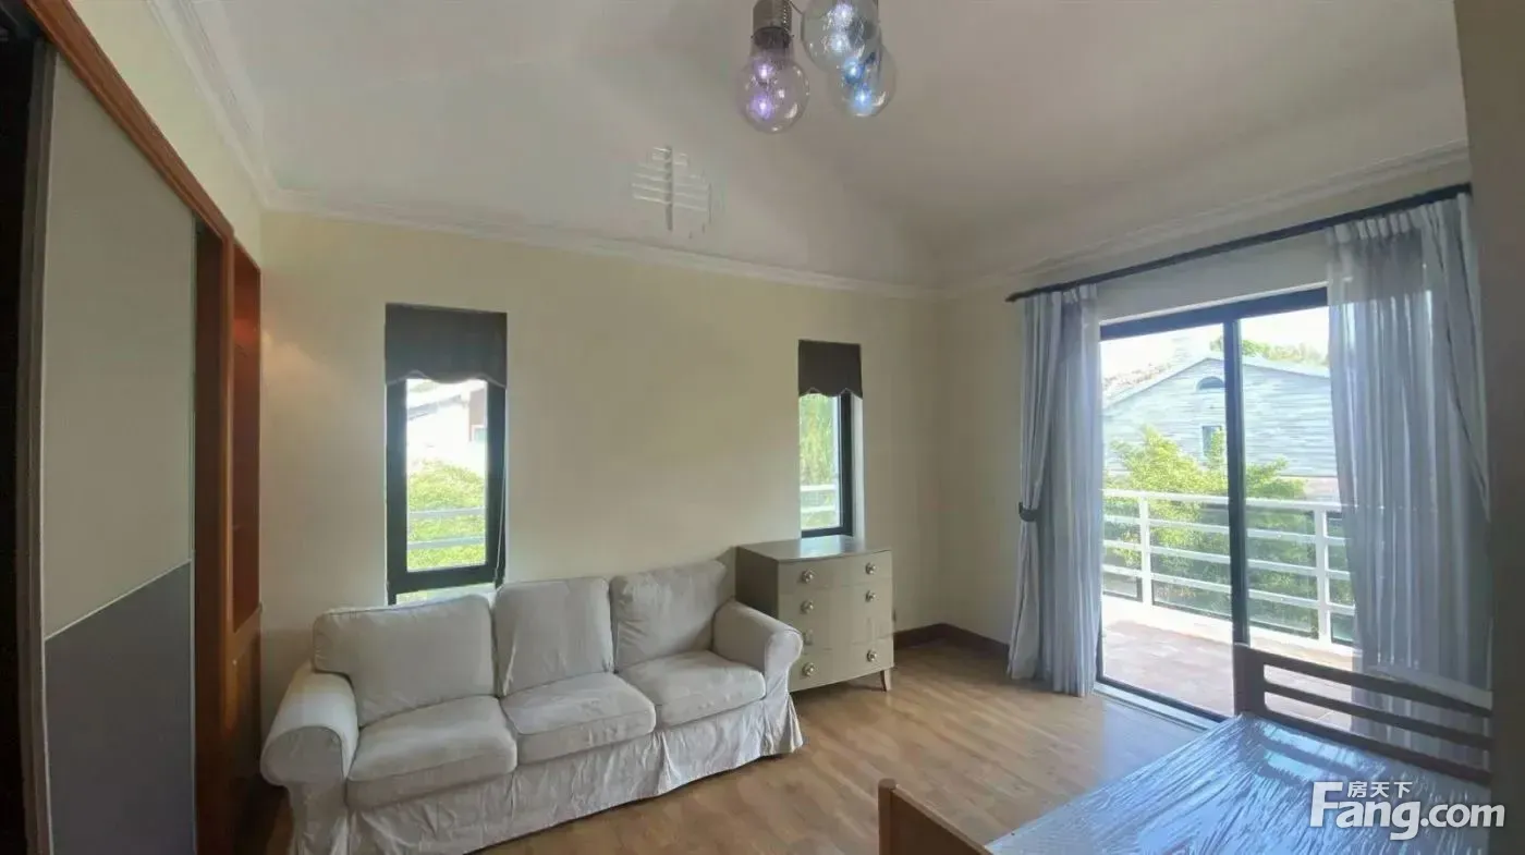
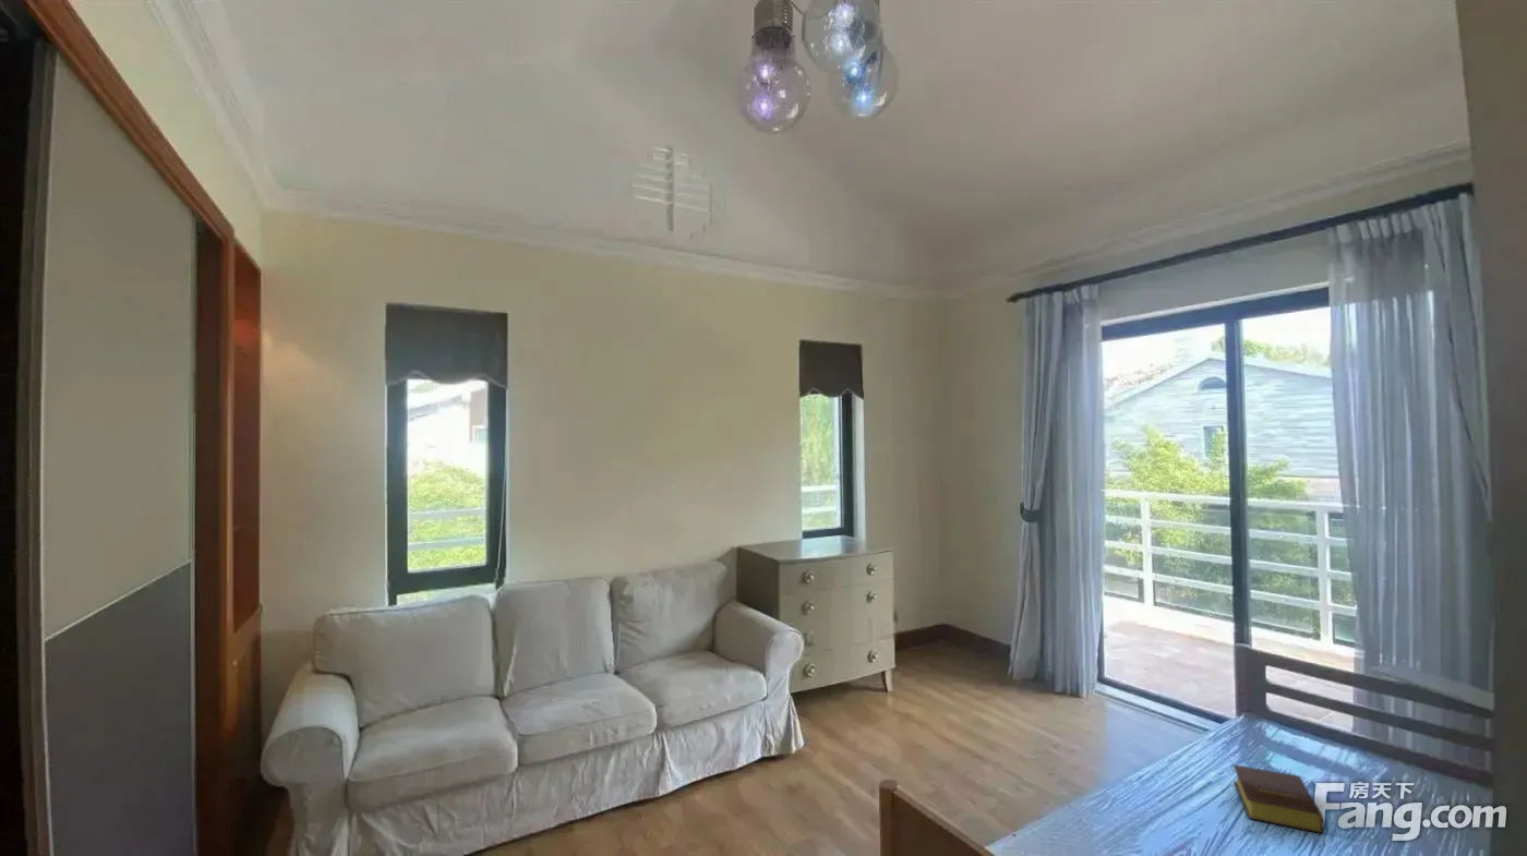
+ bible [1233,763,1325,834]
